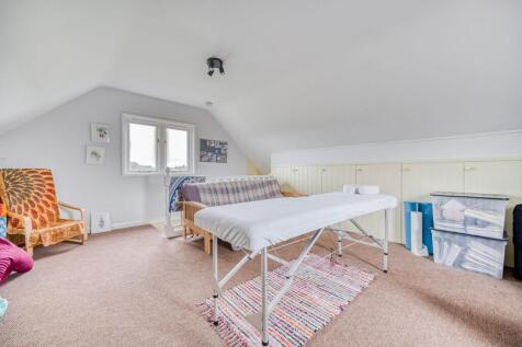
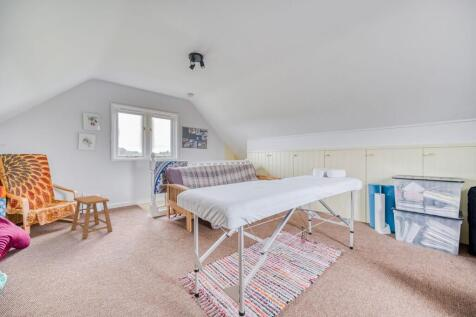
+ stool [70,194,113,240]
